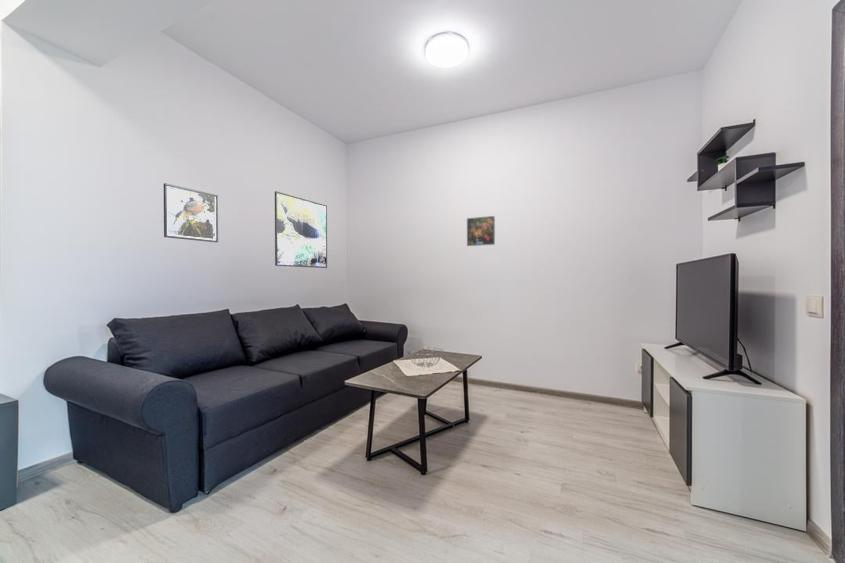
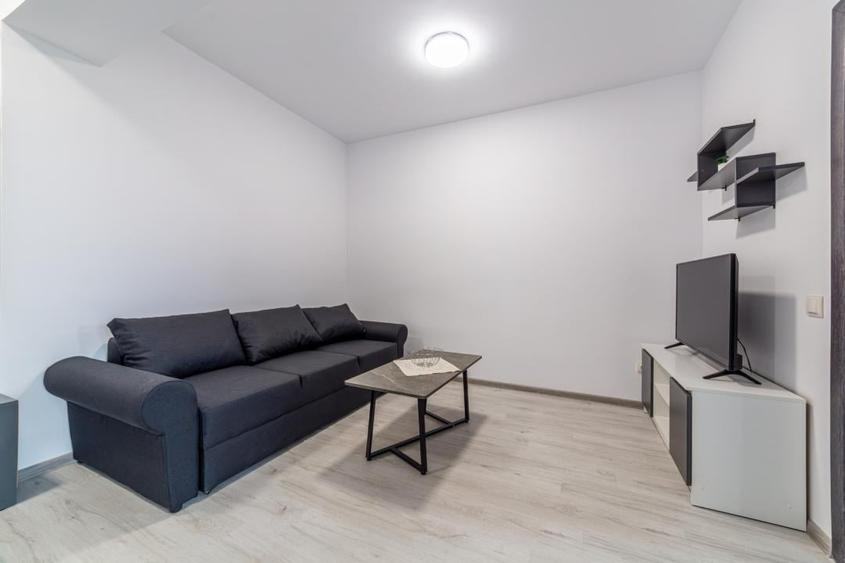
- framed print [163,182,219,243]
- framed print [466,215,496,247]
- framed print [274,190,328,269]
